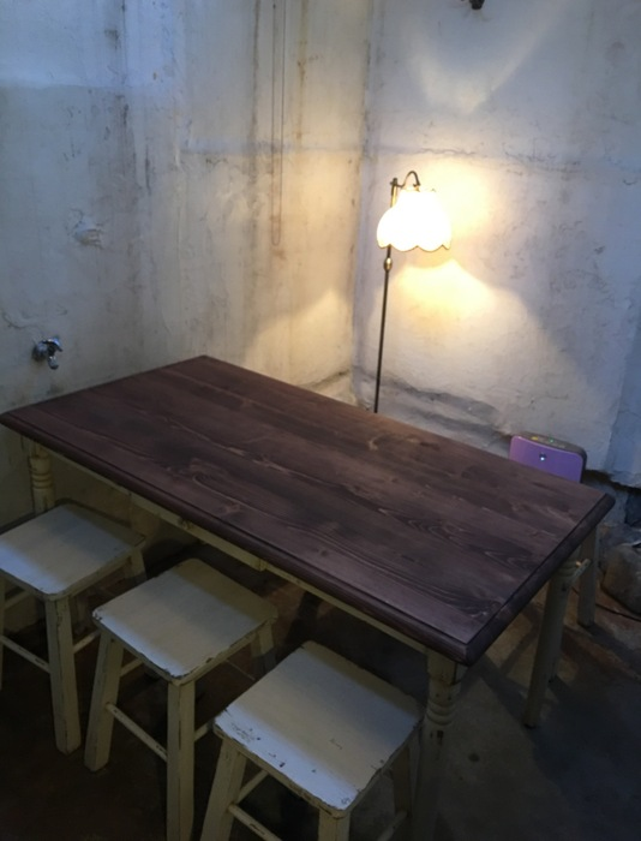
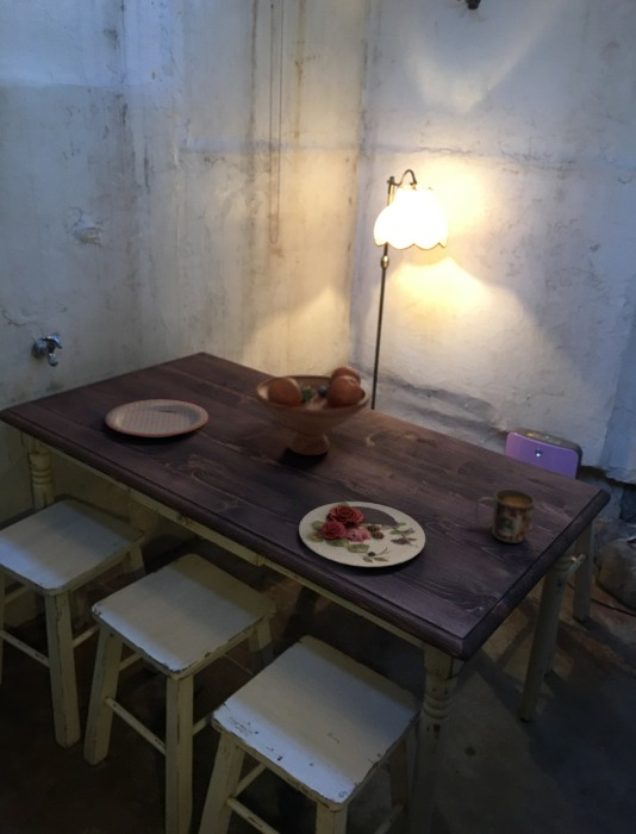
+ plate [298,500,426,568]
+ fruit bowl [252,366,372,456]
+ plate [104,398,210,438]
+ mug [474,488,536,544]
